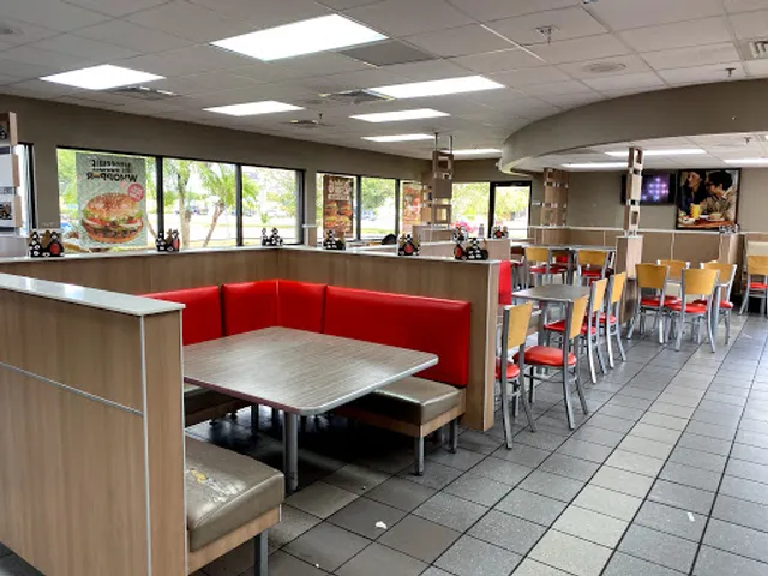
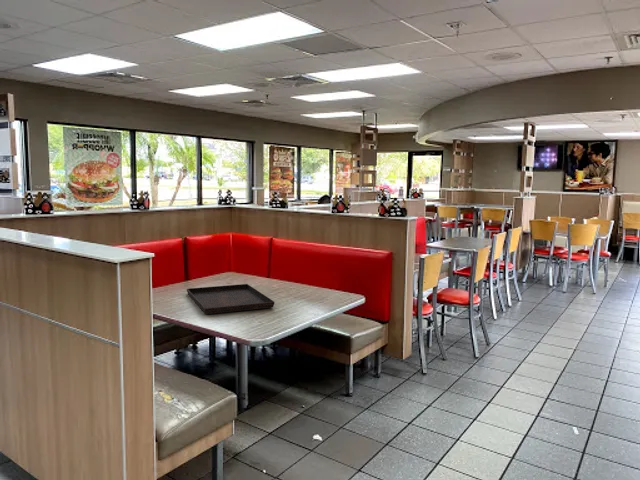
+ serving tray [186,283,276,315]
